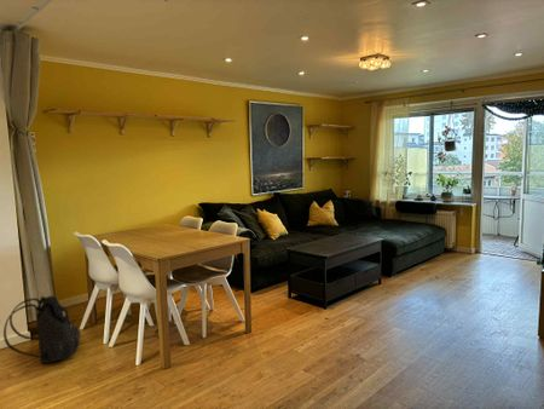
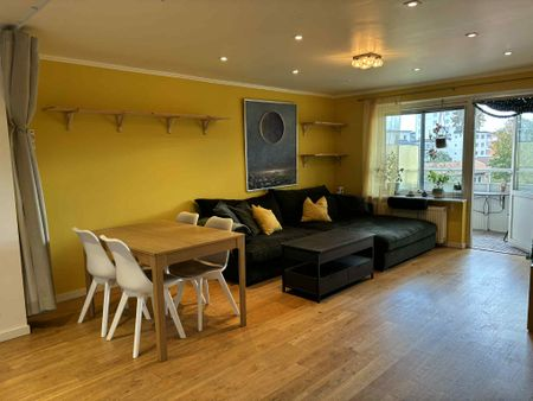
- backpack [2,295,81,364]
